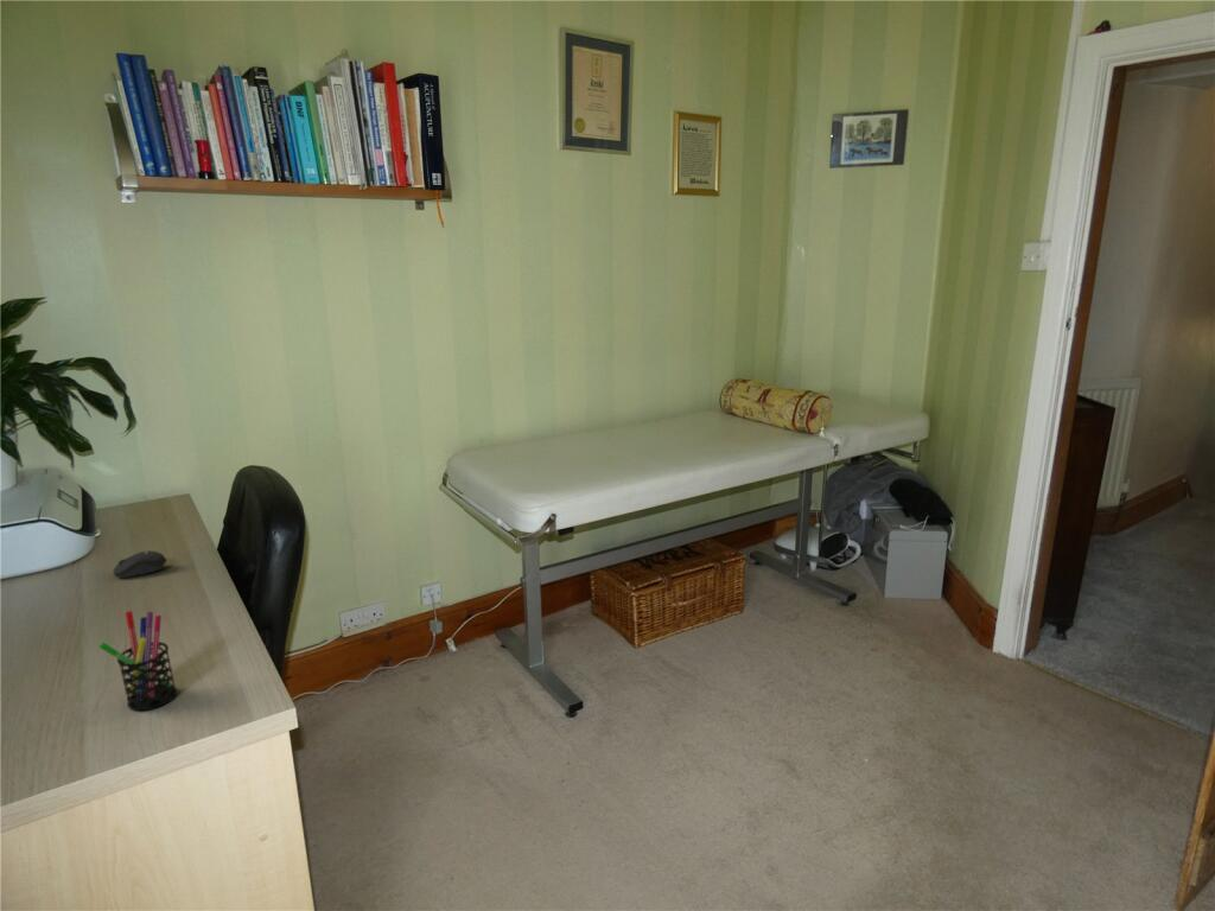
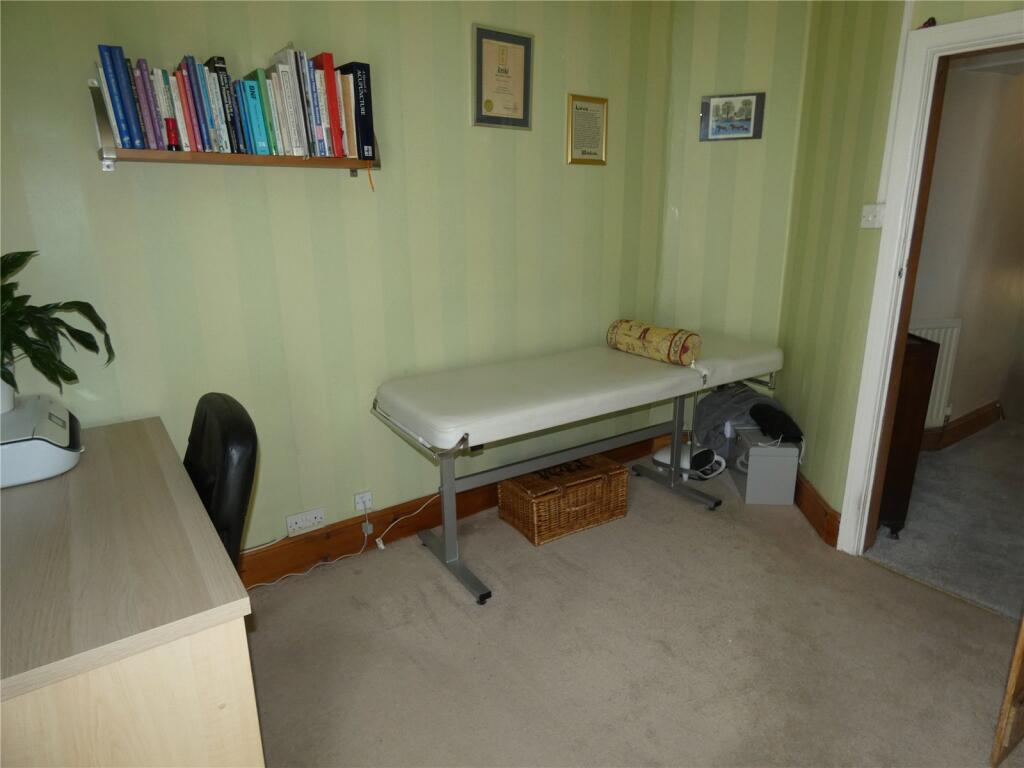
- pen holder [97,610,178,712]
- computer mouse [112,549,167,579]
